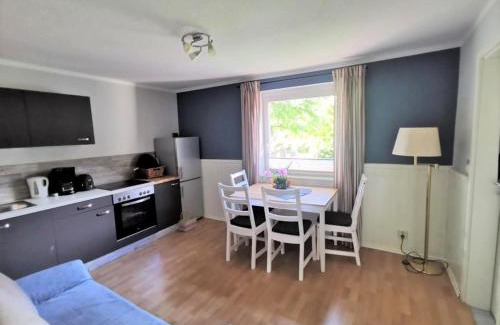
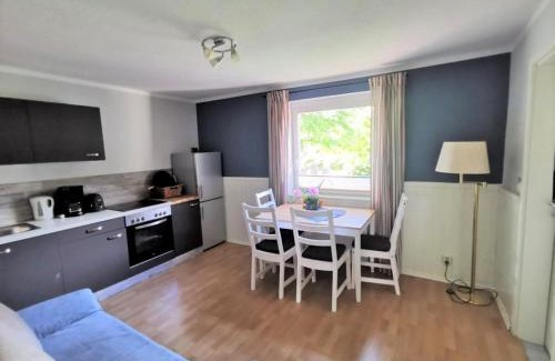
- basket [178,210,198,233]
